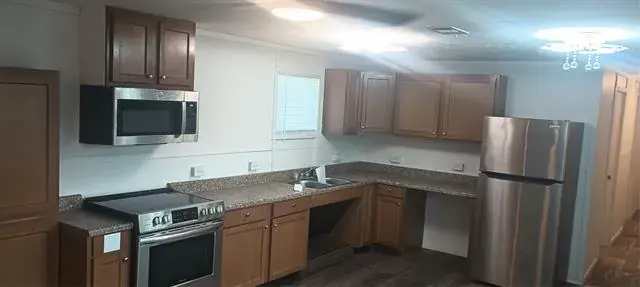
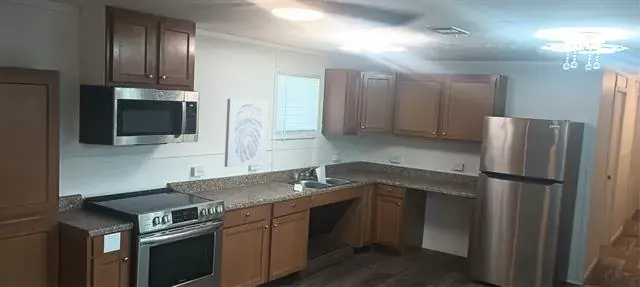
+ wall art [224,98,269,168]
